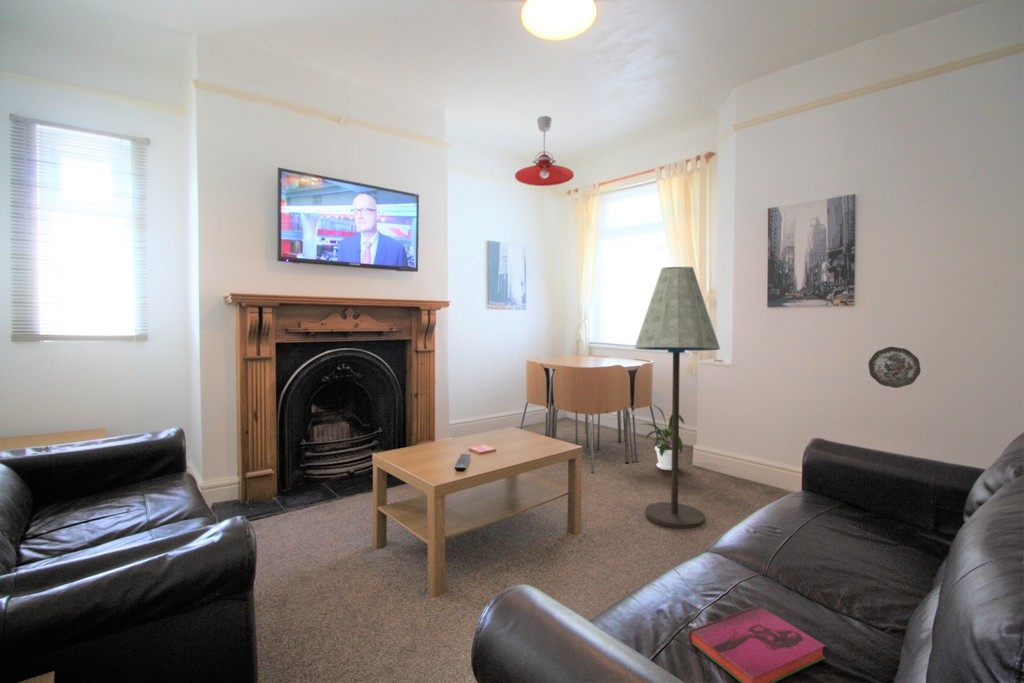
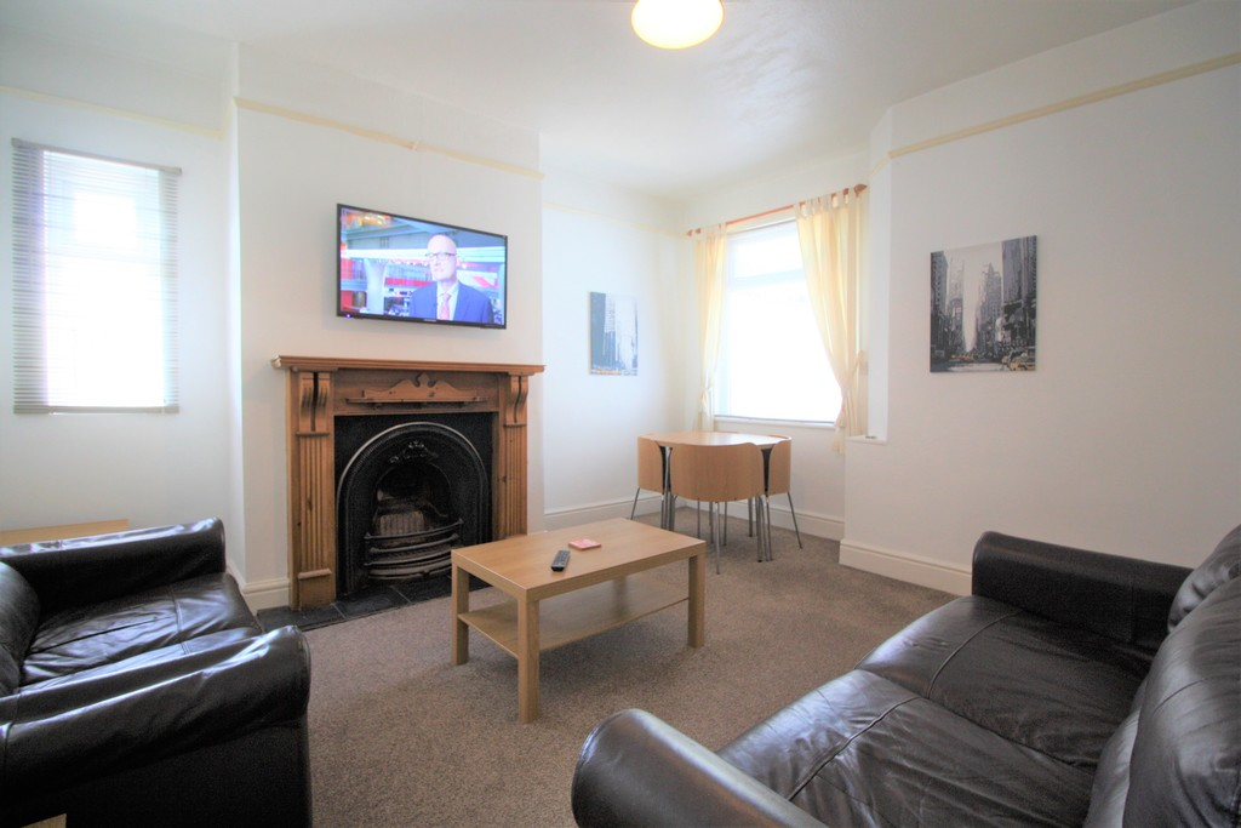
- floor lamp [634,266,721,530]
- pendant light [514,115,575,187]
- house plant [631,403,685,471]
- decorative plate [867,346,922,389]
- hardback book [688,604,826,683]
